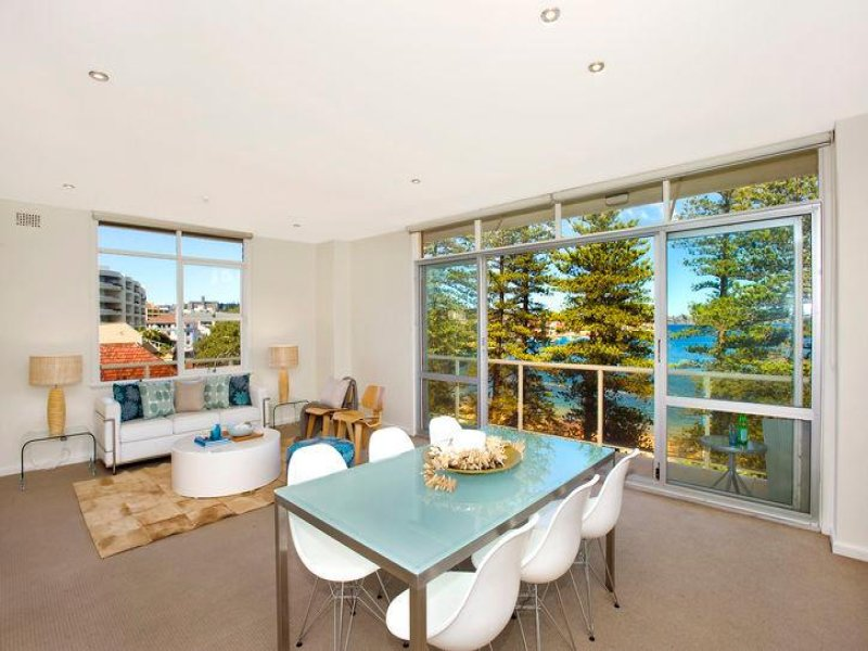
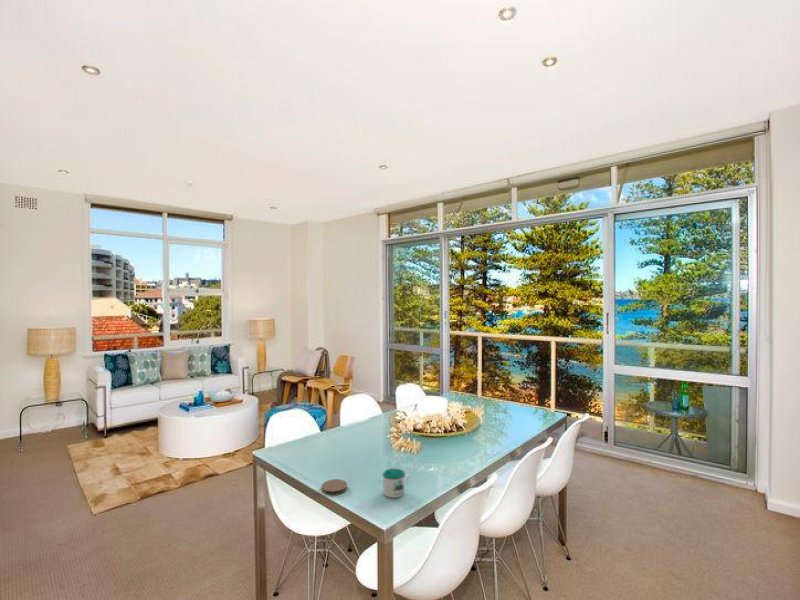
+ coaster [320,478,348,496]
+ mug [381,468,410,499]
